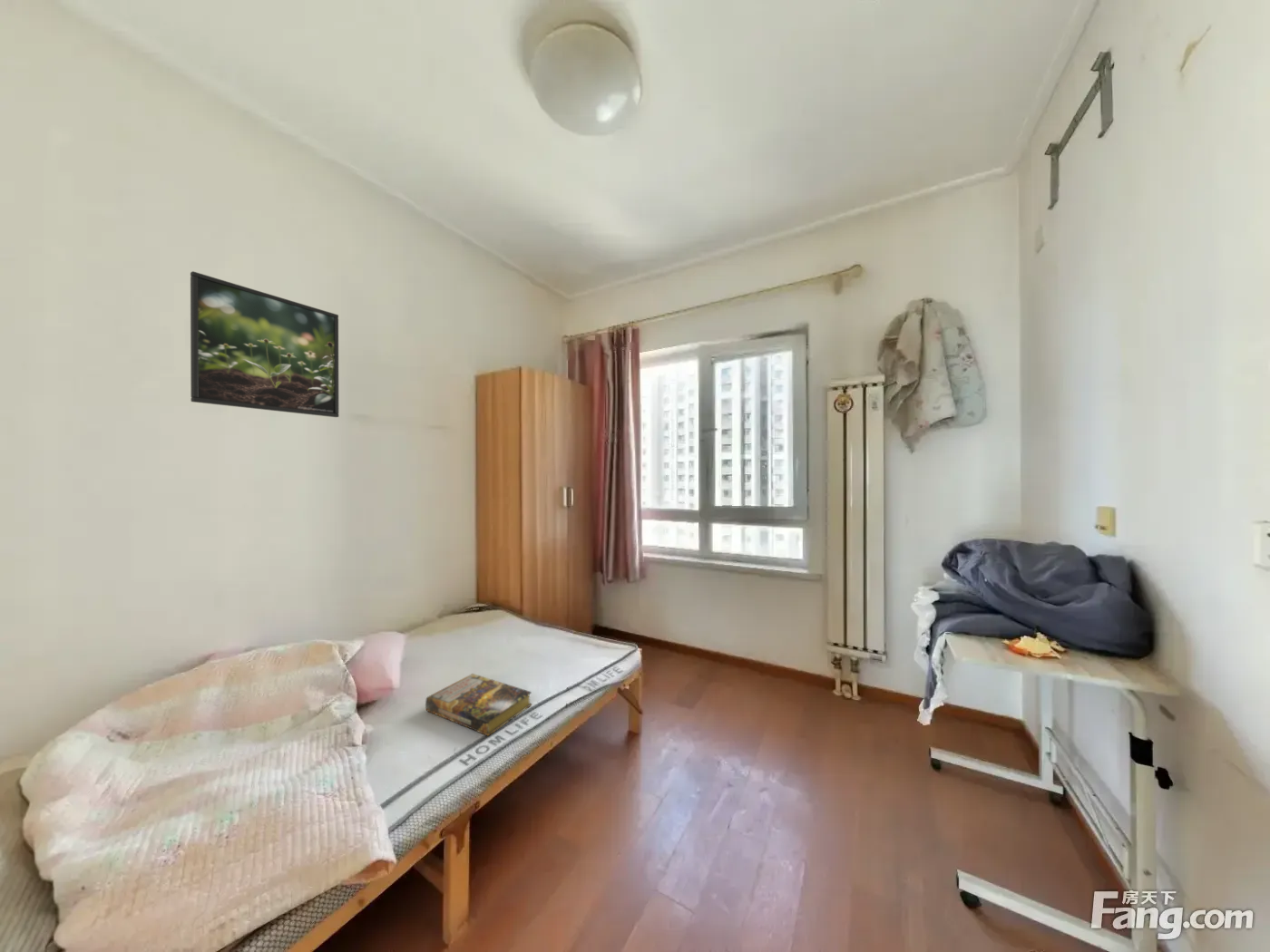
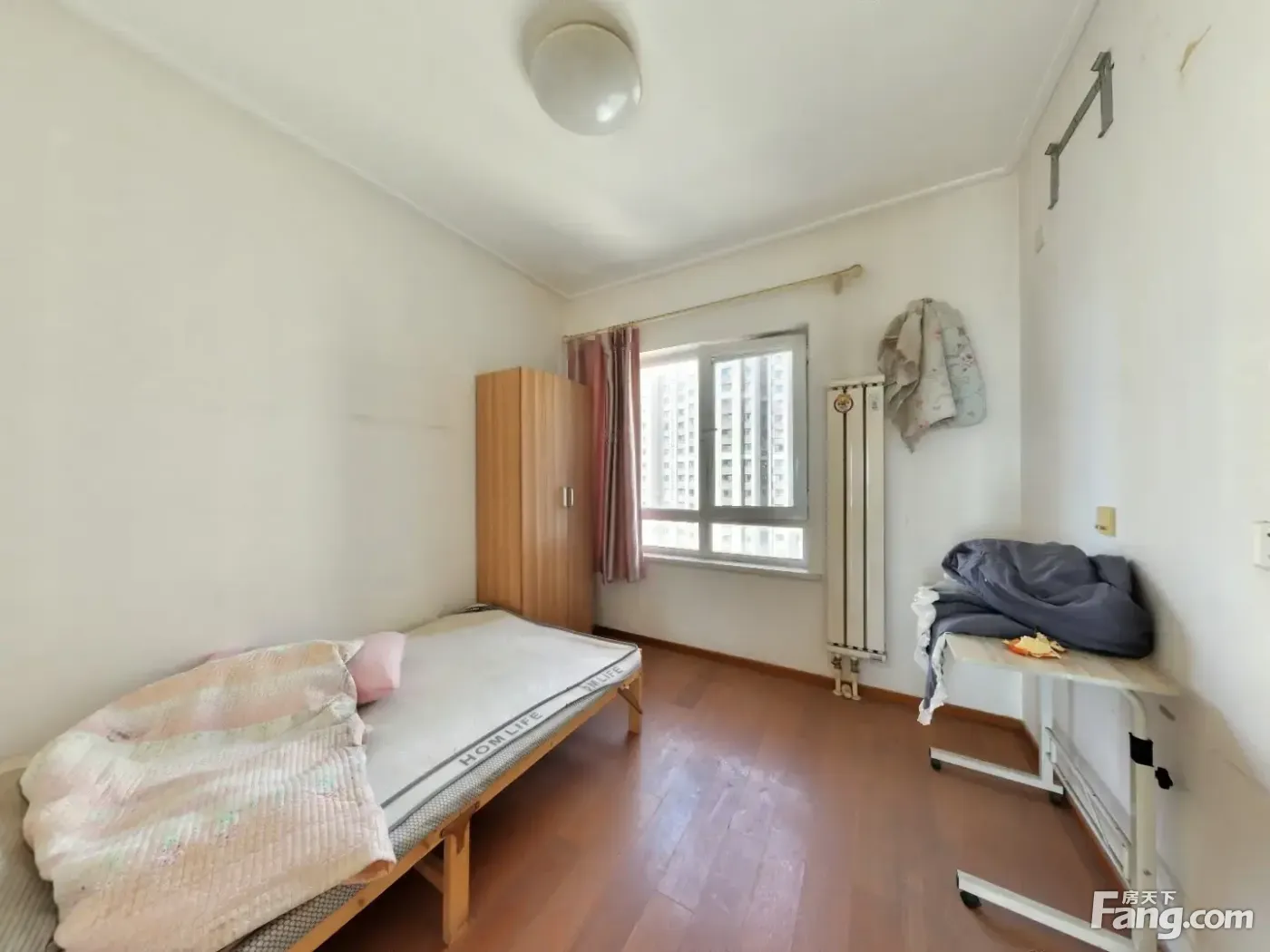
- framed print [190,270,340,418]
- book [425,673,532,736]
